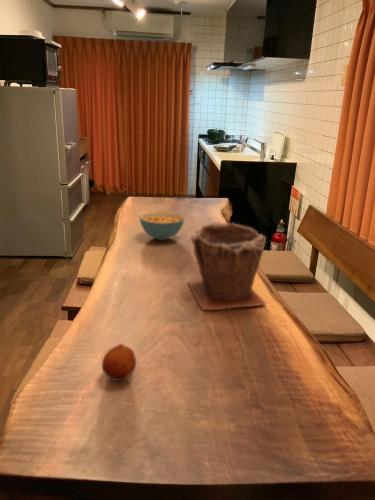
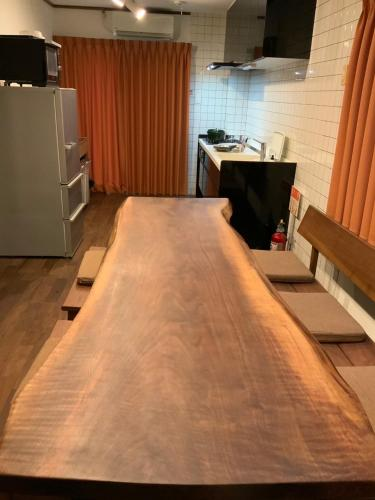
- plant pot [186,220,267,311]
- cereal bowl [139,211,185,241]
- fruit [101,343,137,382]
